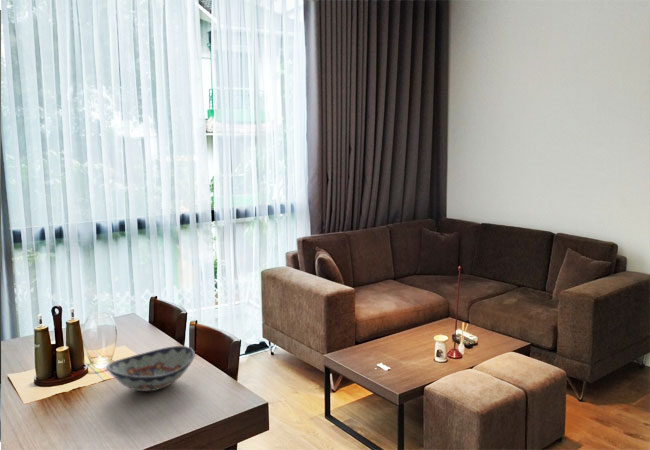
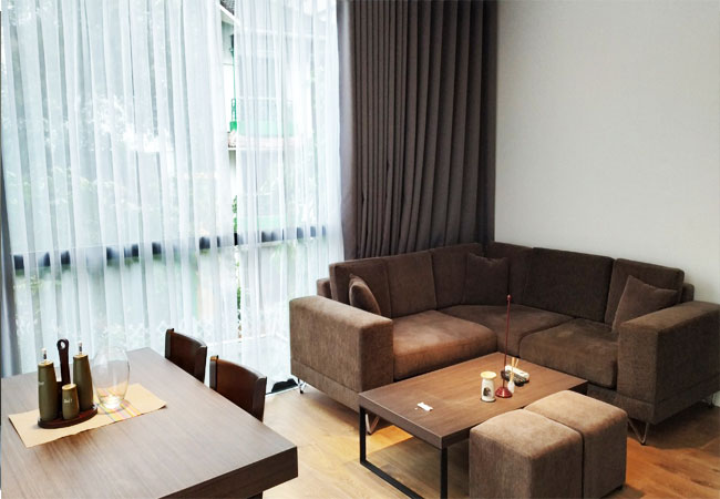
- decorative bowl [105,345,196,392]
